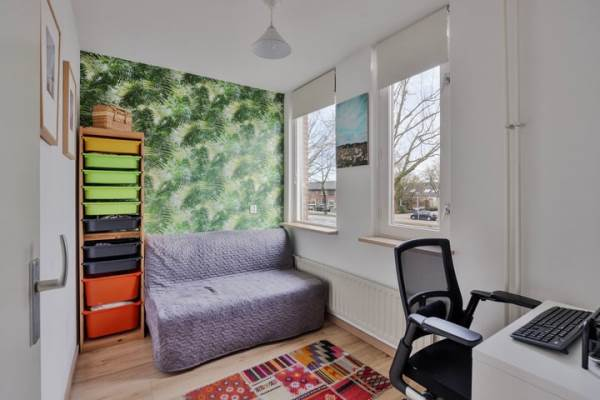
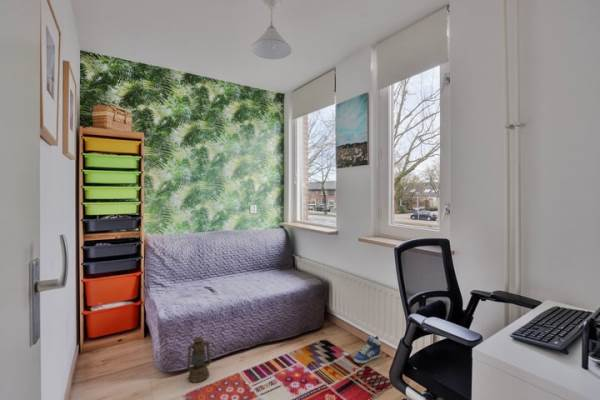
+ sneaker [353,334,382,364]
+ lantern [186,333,212,384]
